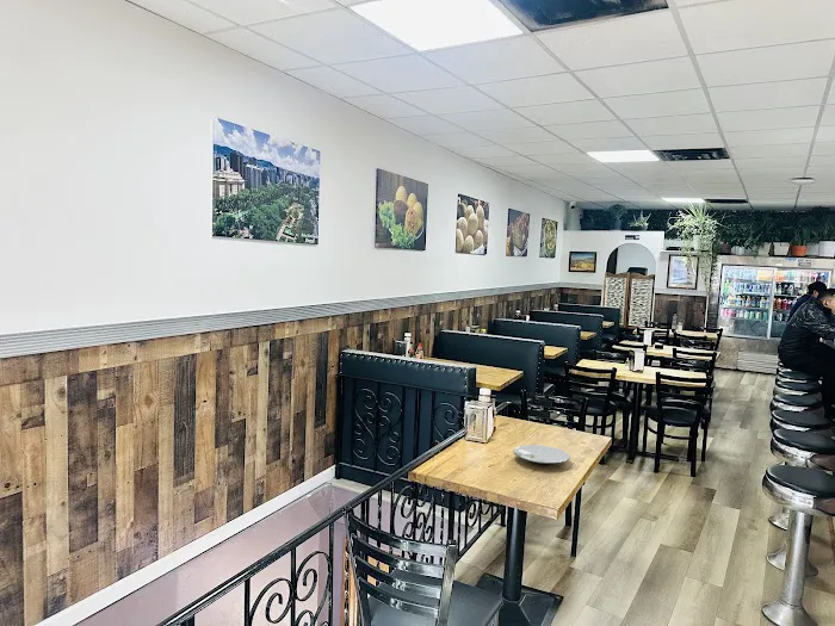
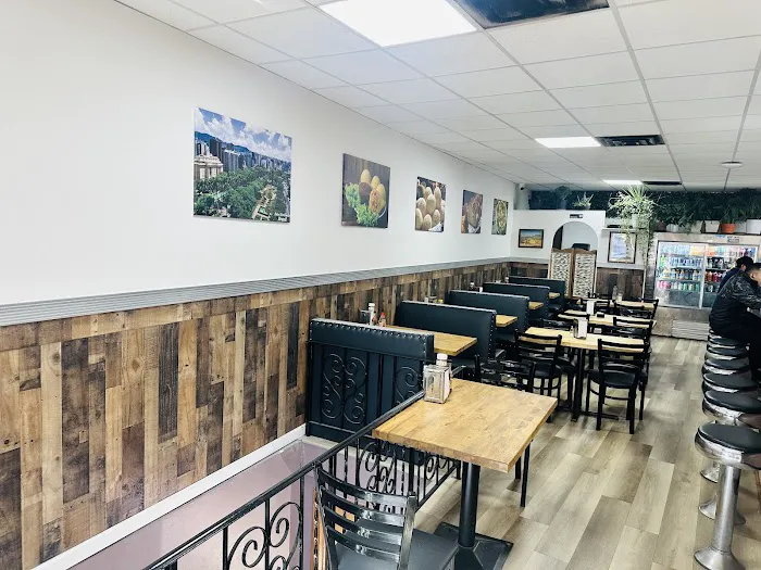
- plate [512,444,571,465]
